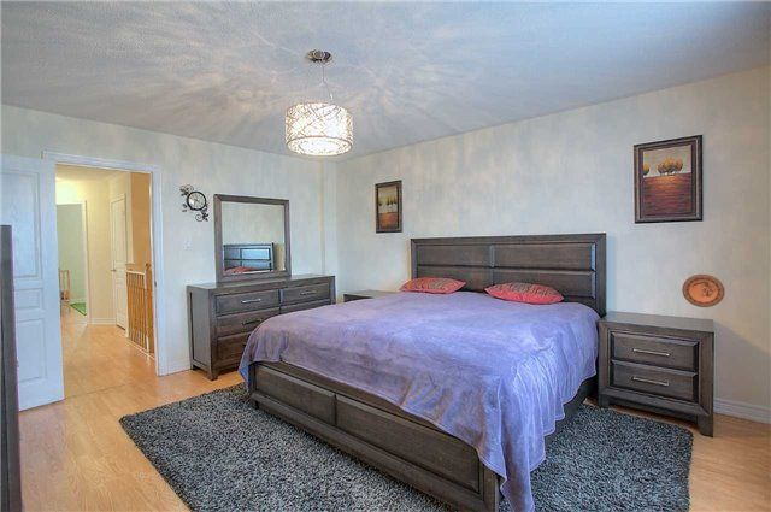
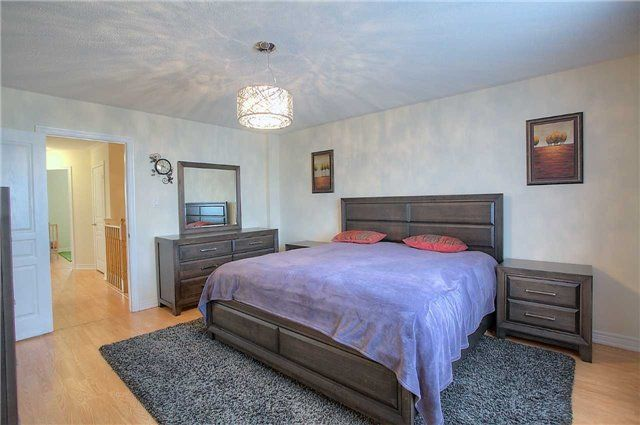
- decorative plate [681,273,725,308]
